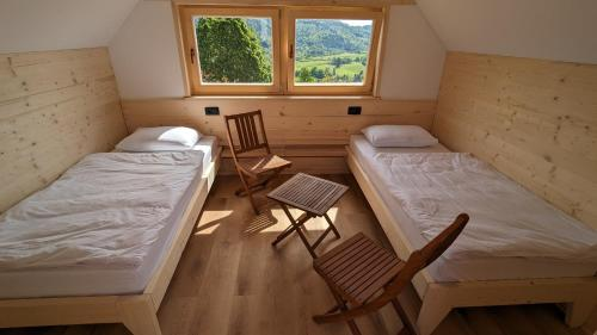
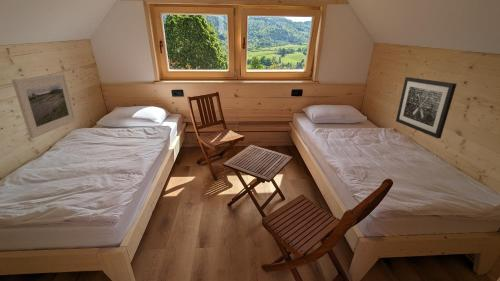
+ wall art [395,76,458,139]
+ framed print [11,73,77,139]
